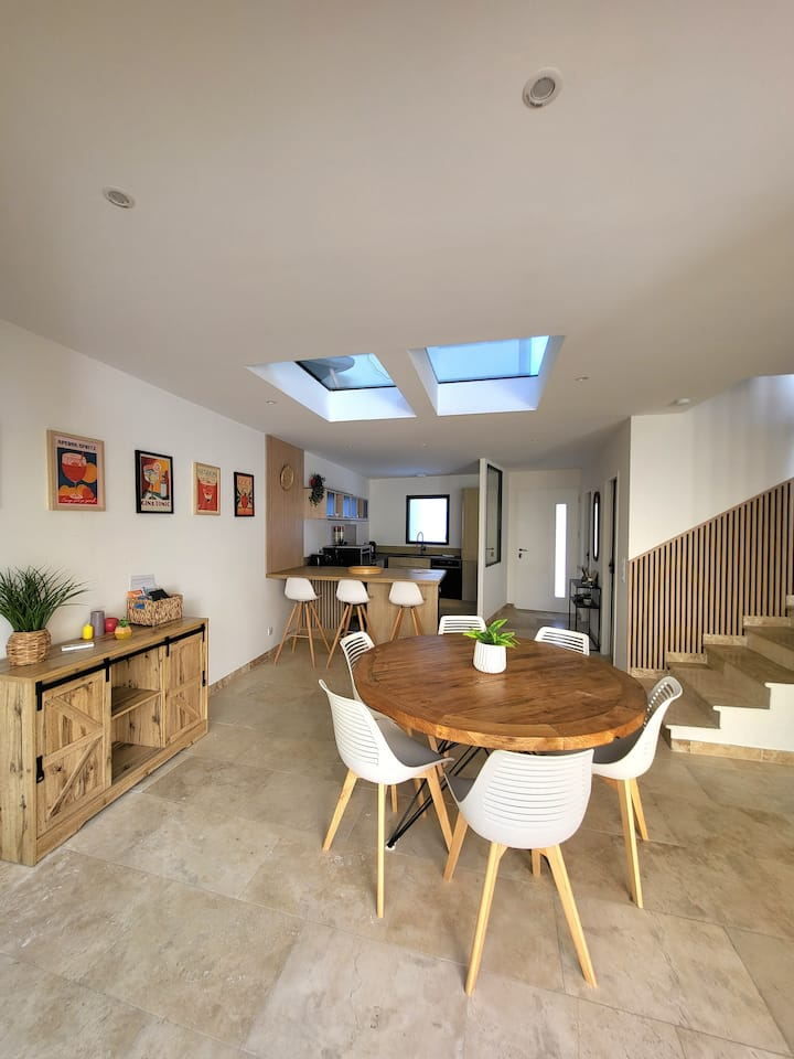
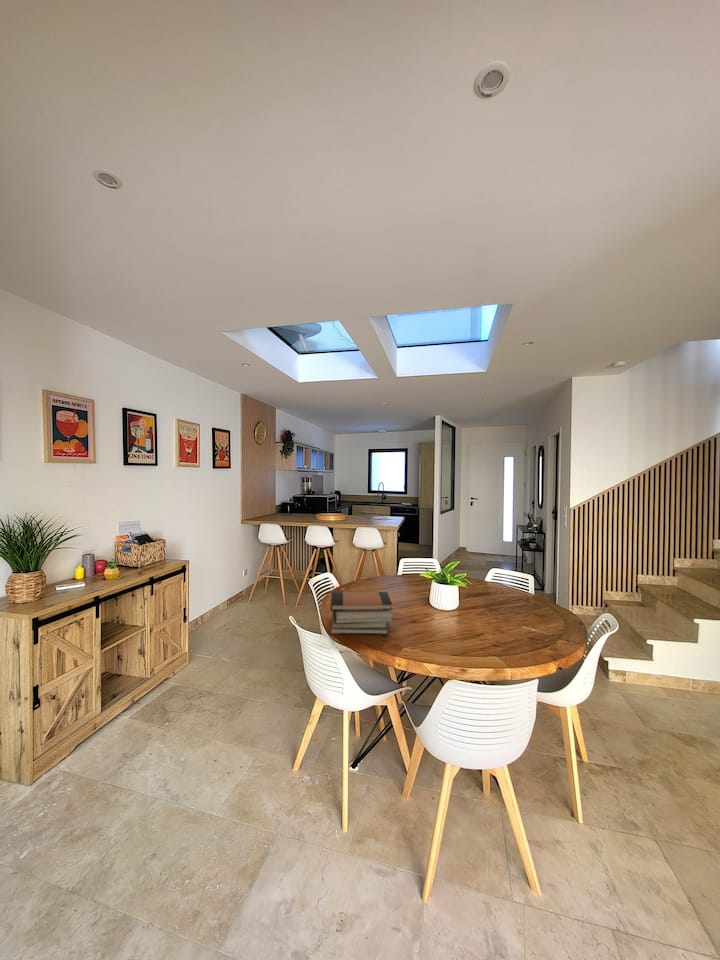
+ book stack [329,591,394,635]
